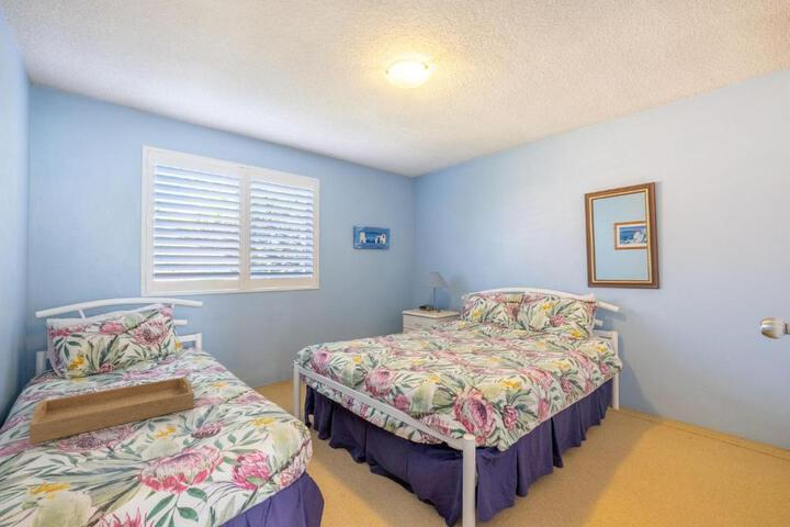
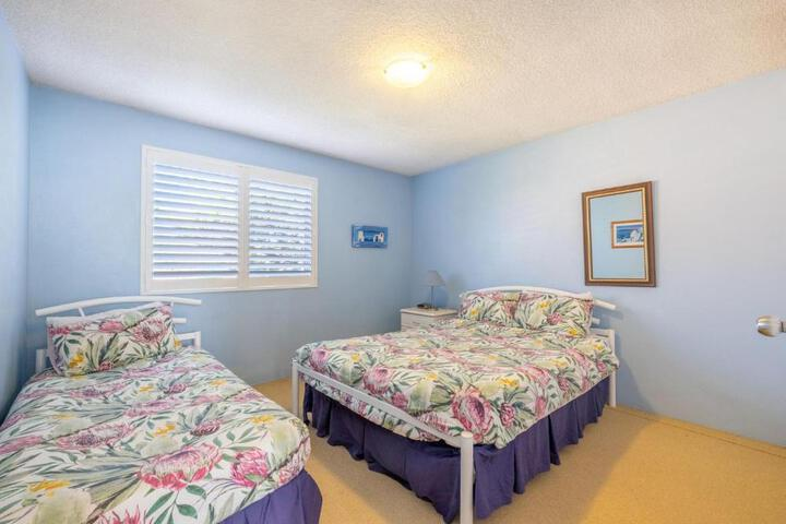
- serving tray [29,377,195,446]
